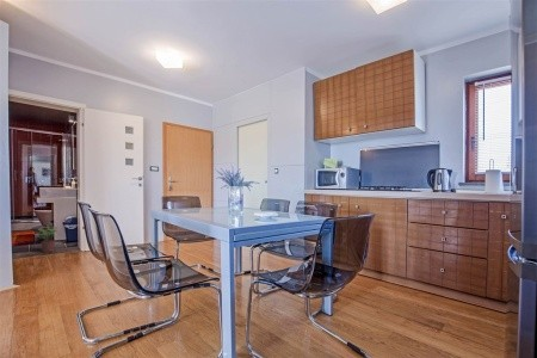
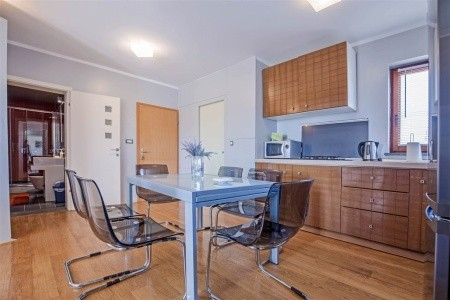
- potted plant [36,224,58,254]
